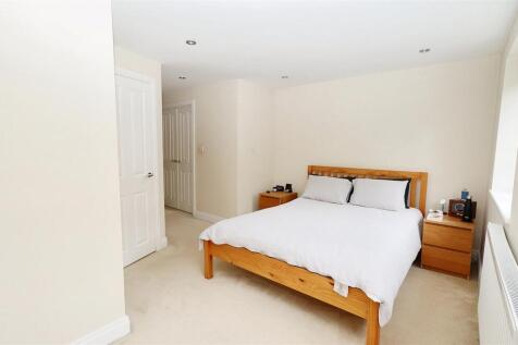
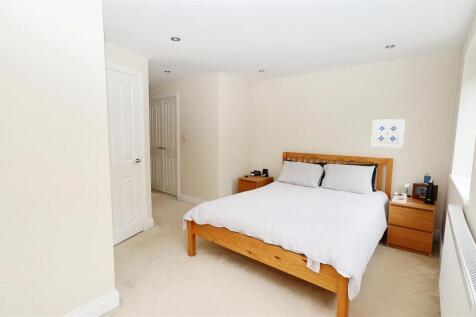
+ wall art [370,118,406,149]
